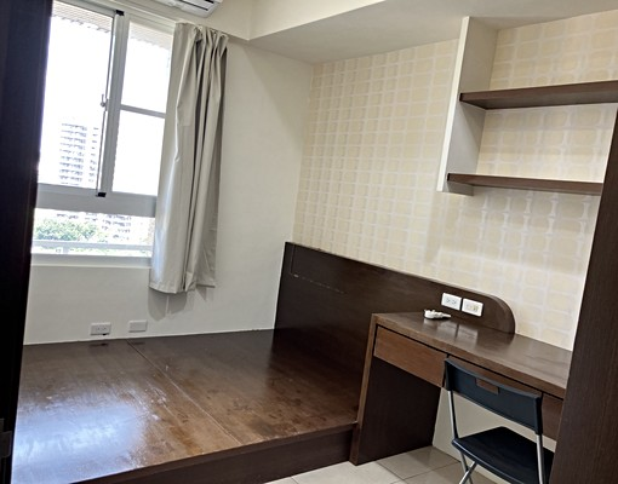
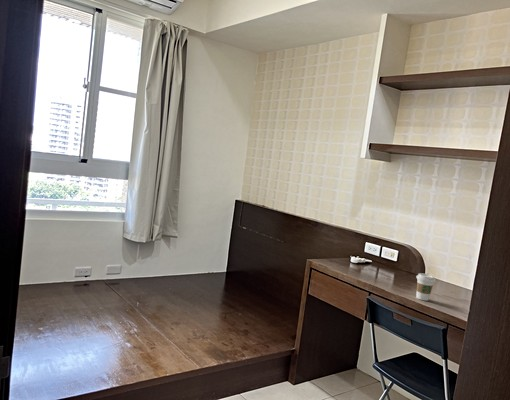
+ coffee cup [415,272,436,302]
